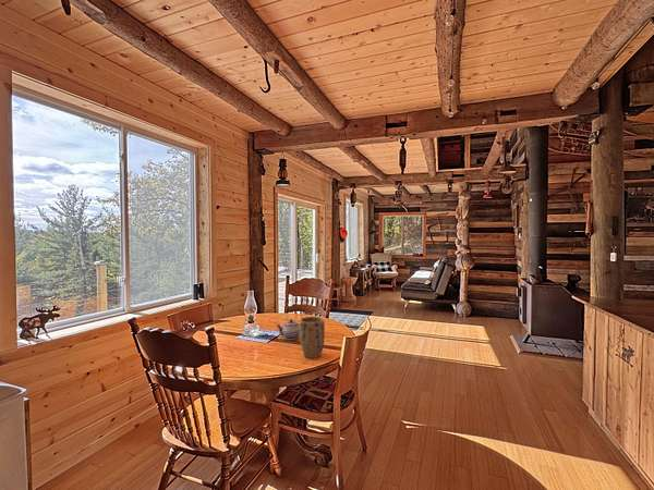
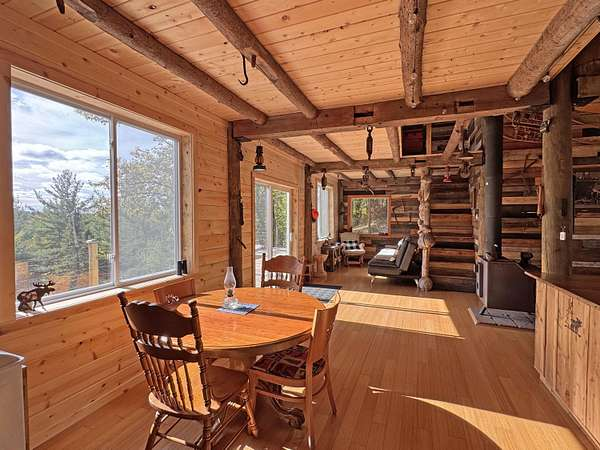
- plant pot [299,316,326,359]
- teapot [275,318,300,341]
